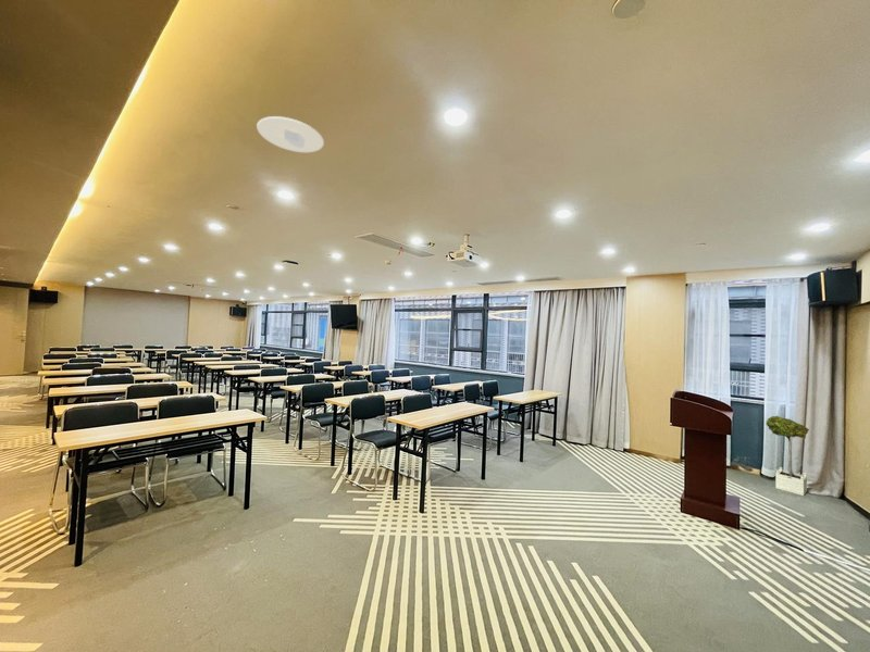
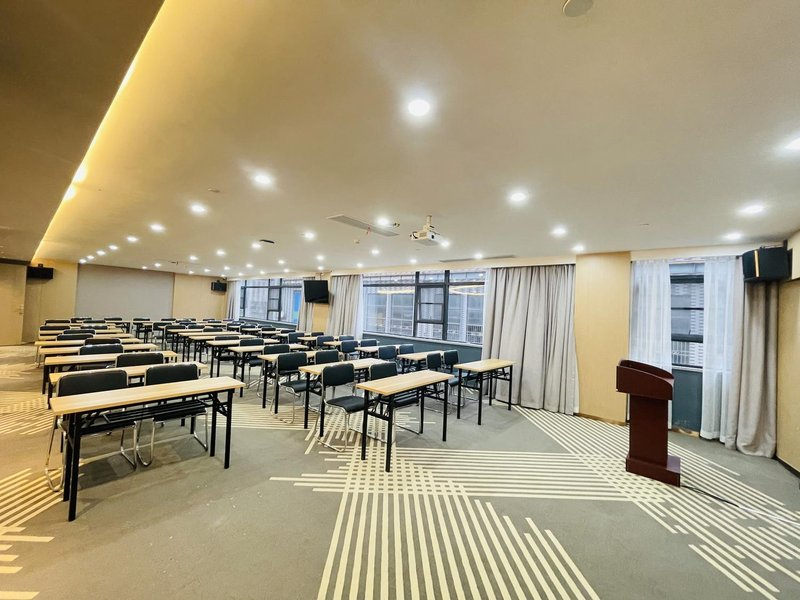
- potted tree [766,414,810,497]
- recessed light [256,115,325,153]
